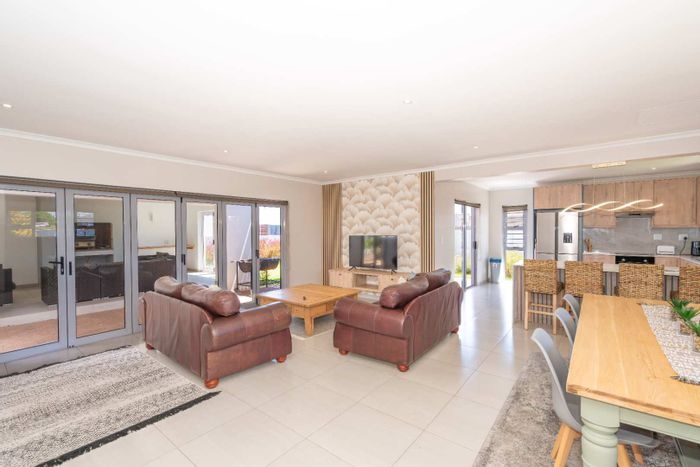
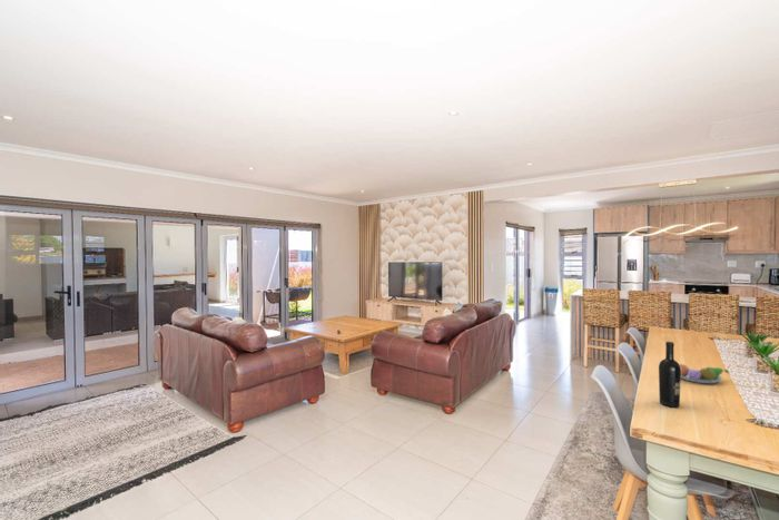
+ wine bottle [658,341,682,409]
+ fruit bowl [679,363,730,384]
